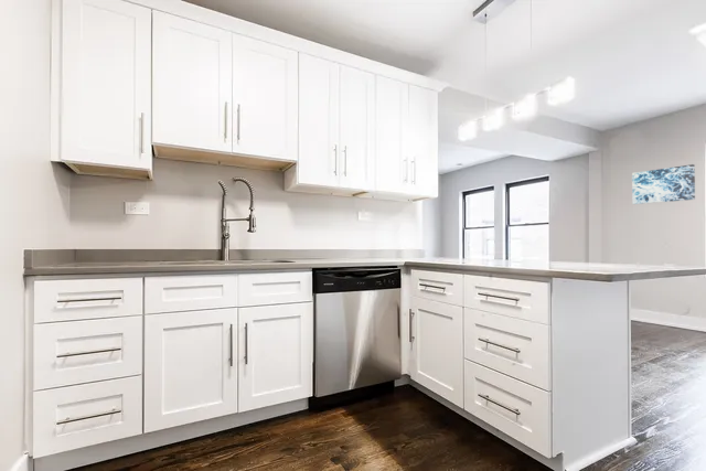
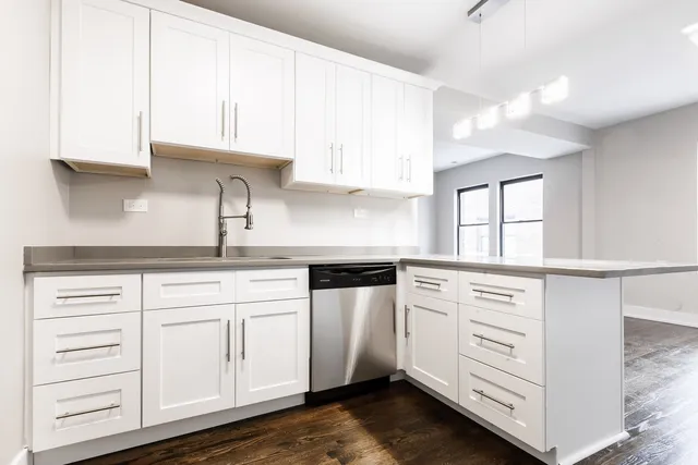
- wall art [631,163,696,205]
